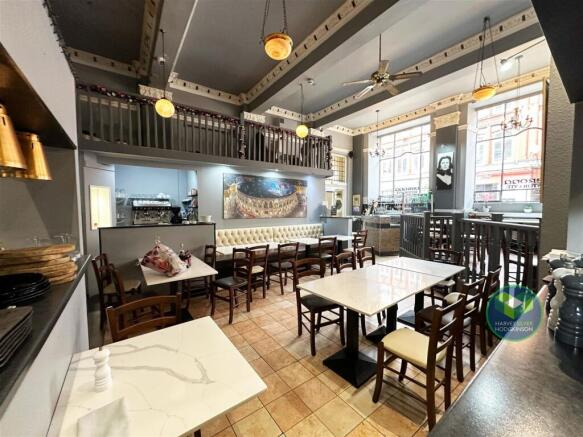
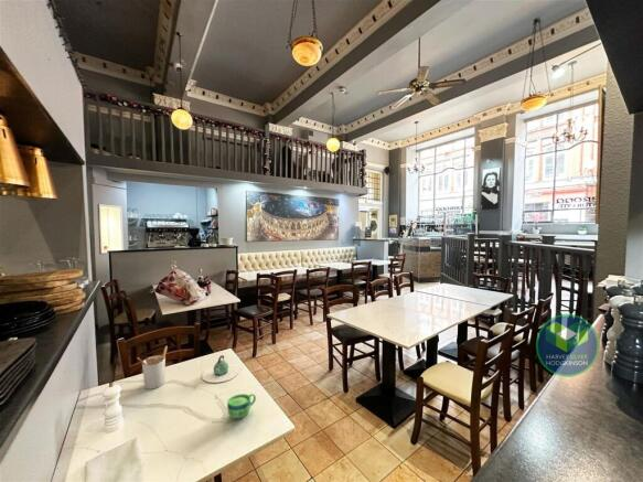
+ cup [226,393,257,421]
+ utensil holder [136,345,169,390]
+ teapot [201,354,240,384]
